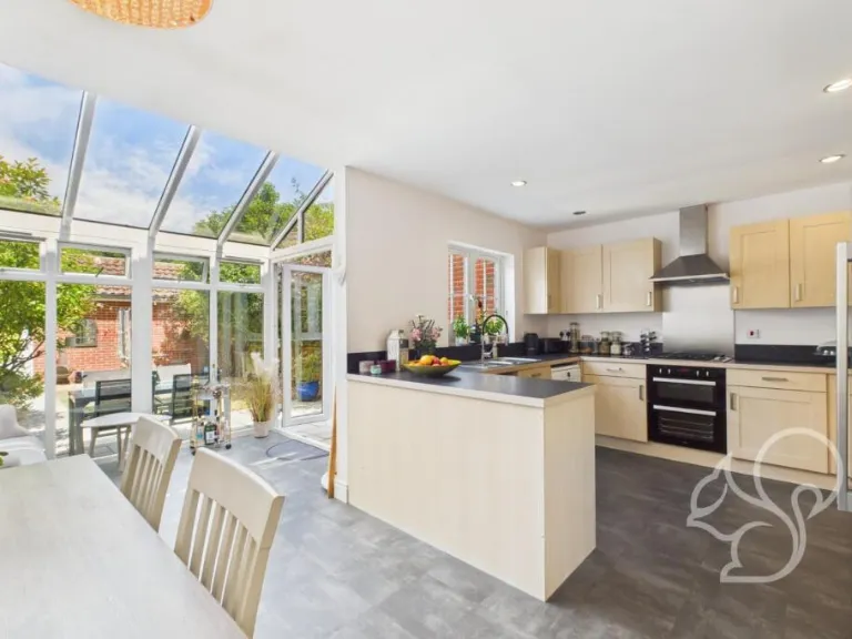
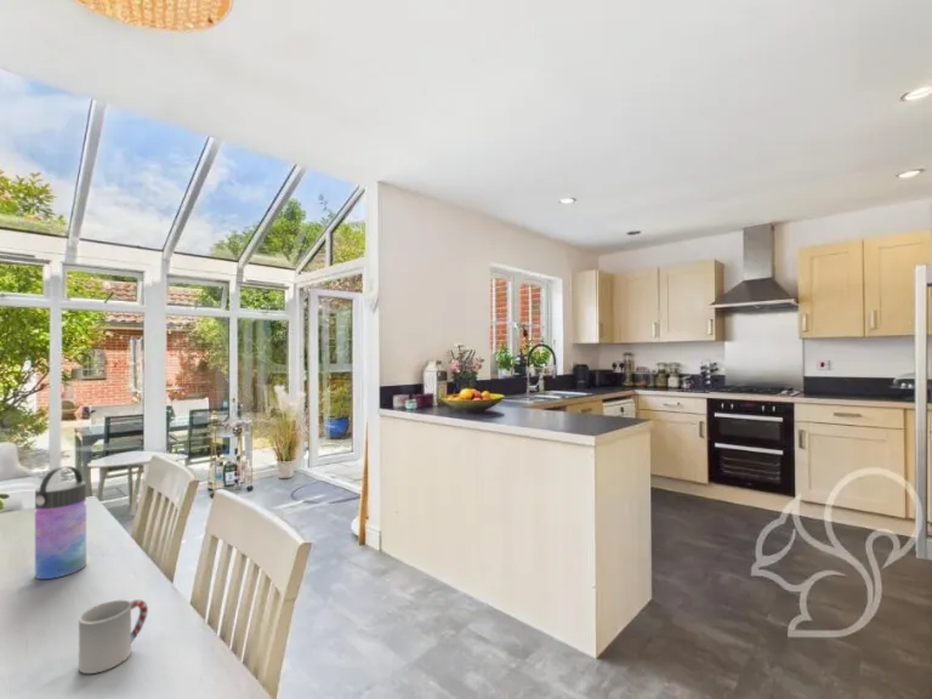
+ cup [78,598,149,675]
+ water bottle [34,465,87,580]
